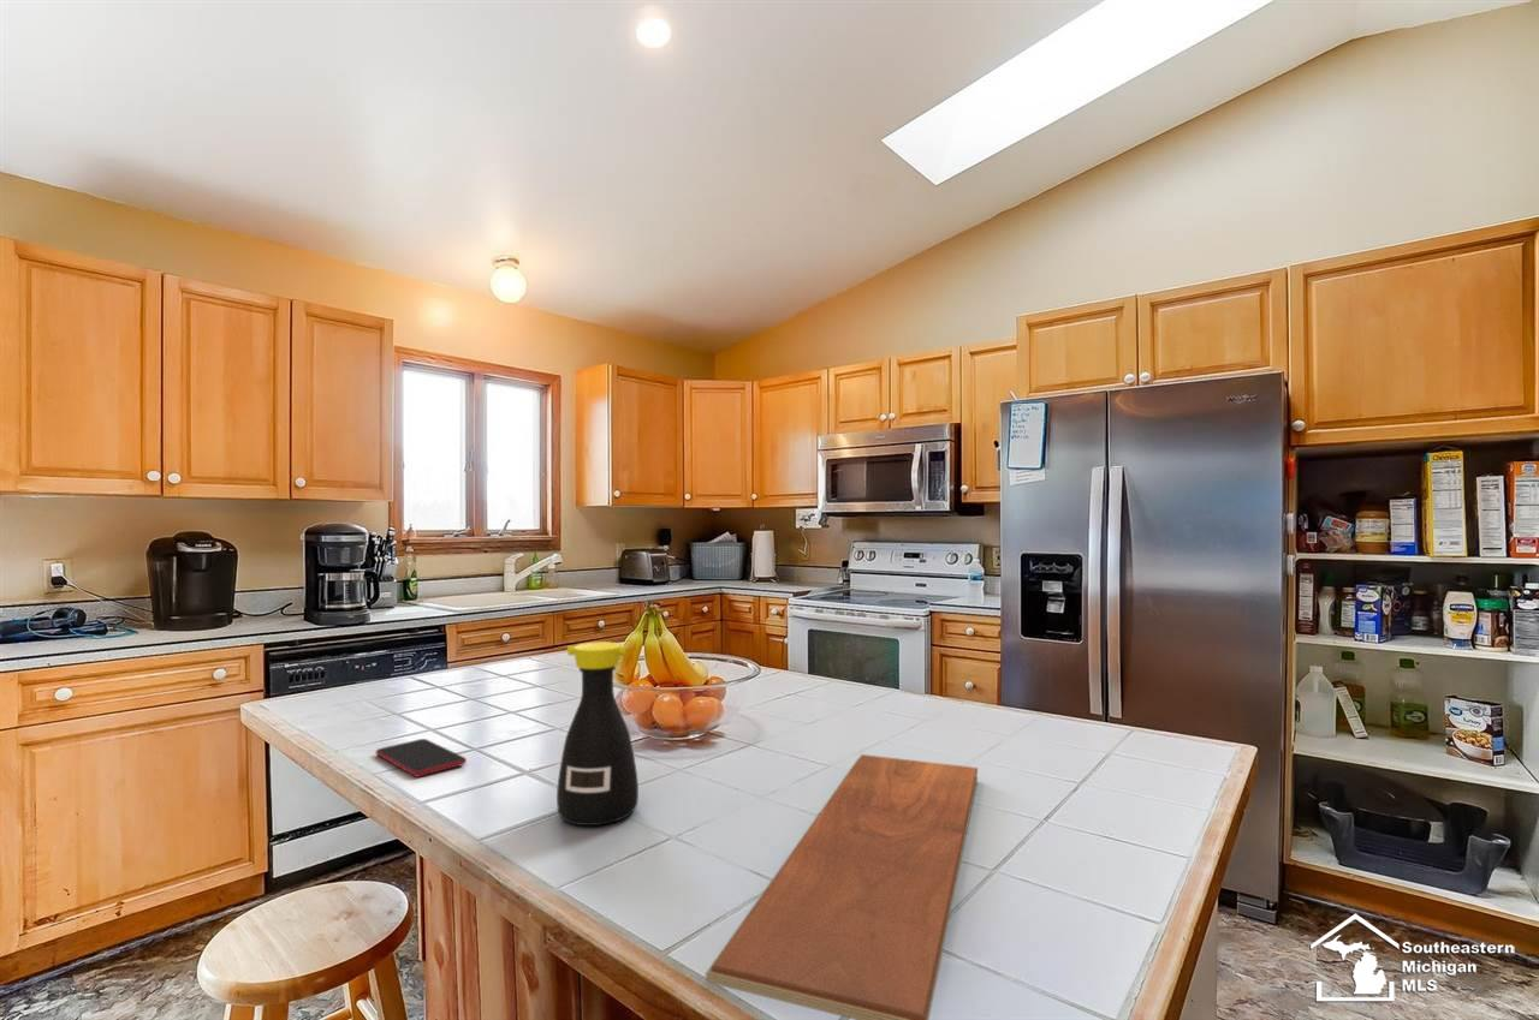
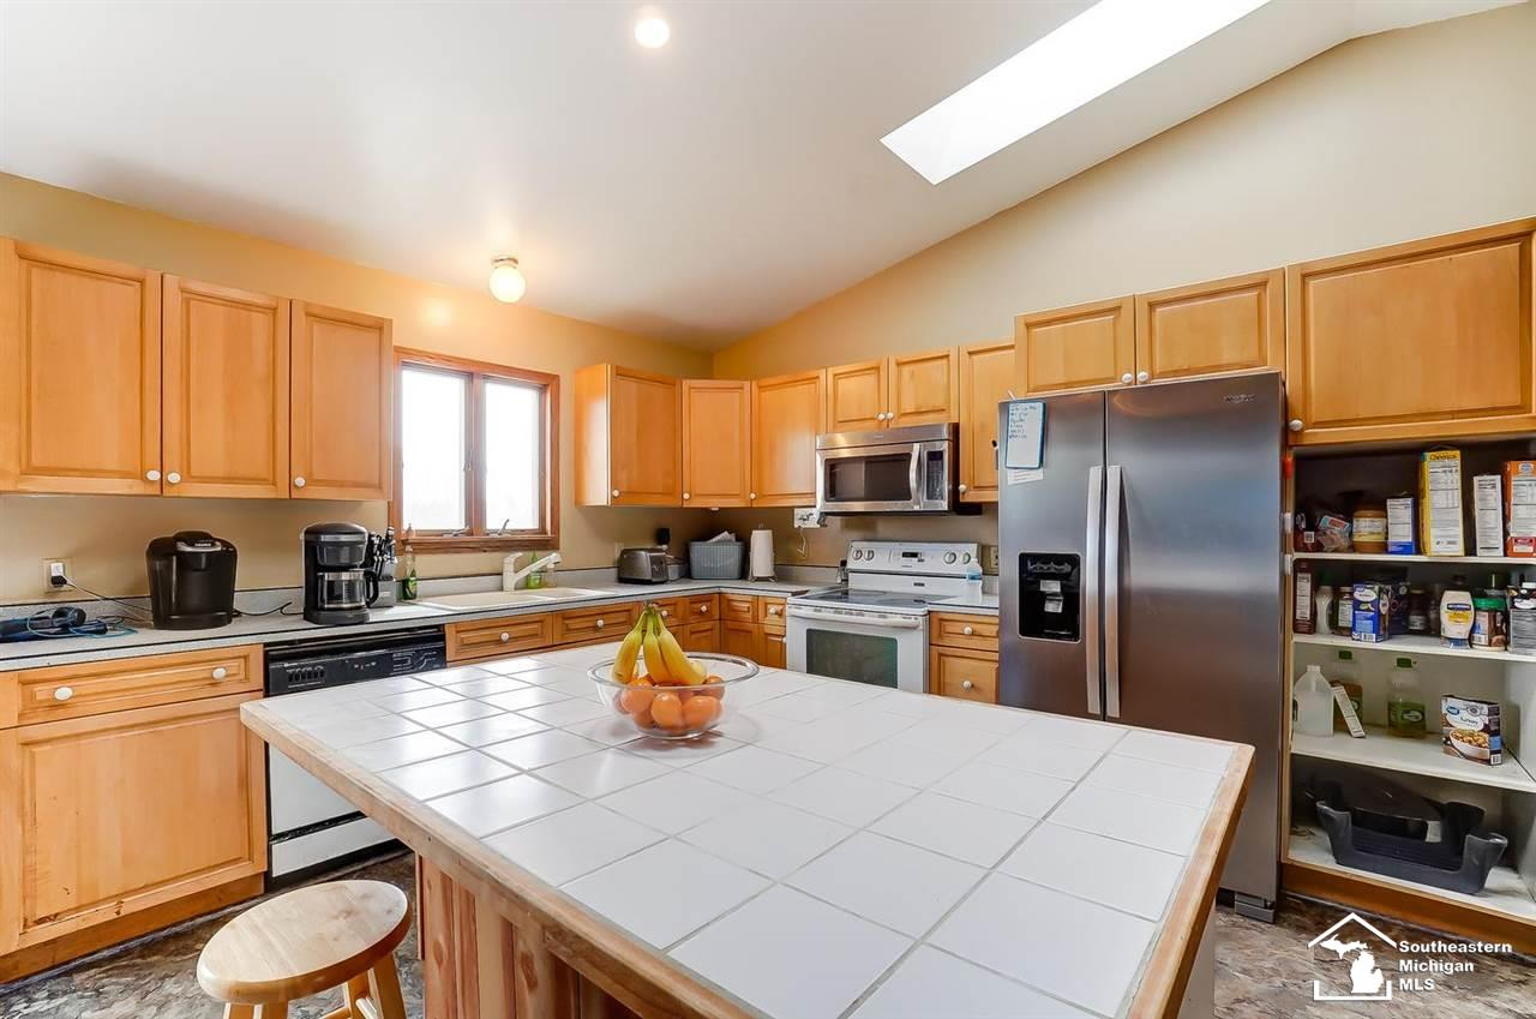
- chopping board [705,753,979,1020]
- bottle [555,640,640,827]
- smartphone [375,738,468,779]
